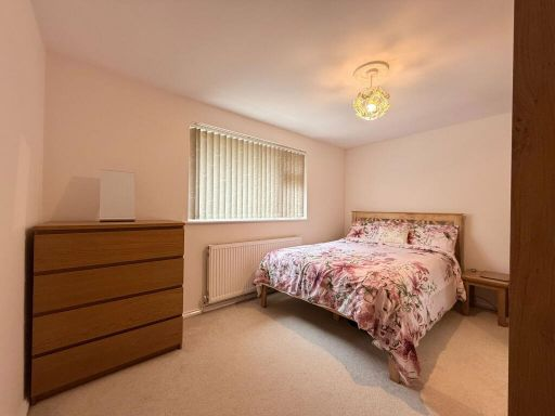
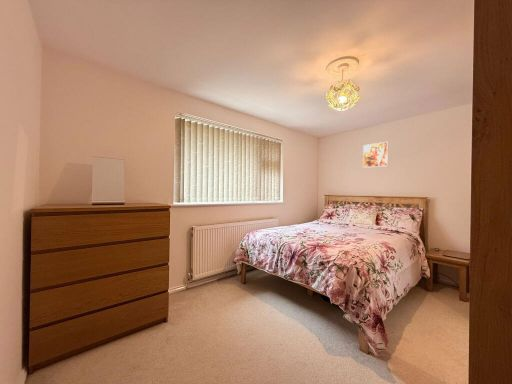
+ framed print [362,141,389,169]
